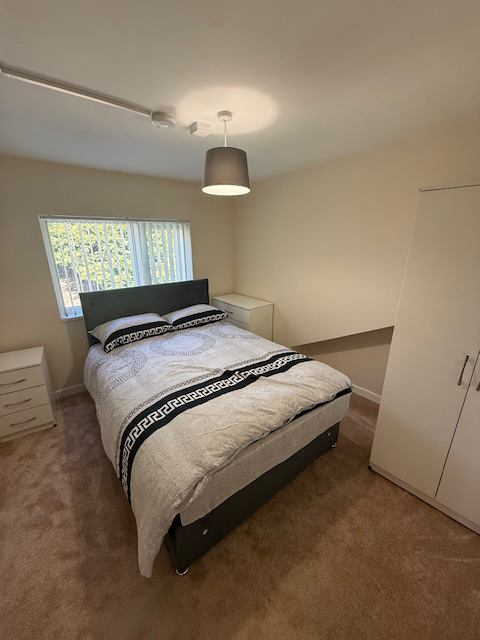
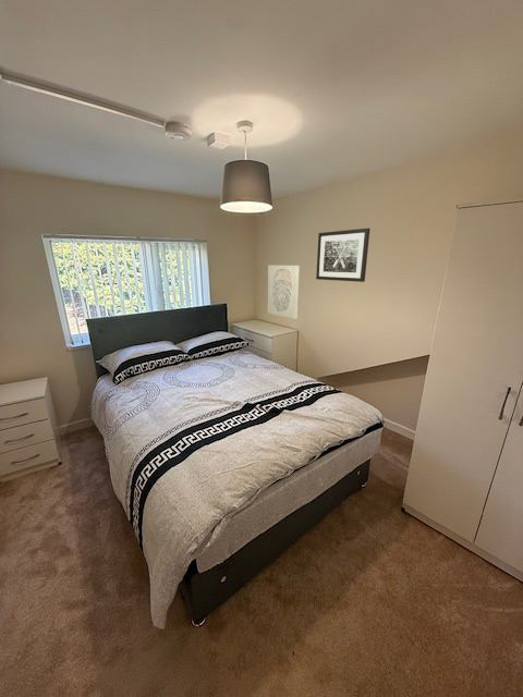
+ wall art [315,228,370,283]
+ wall art [267,265,301,320]
